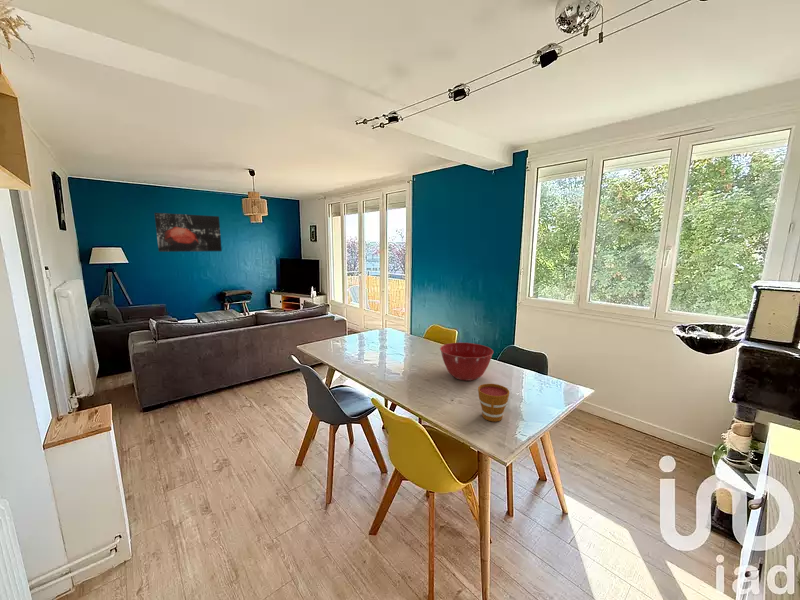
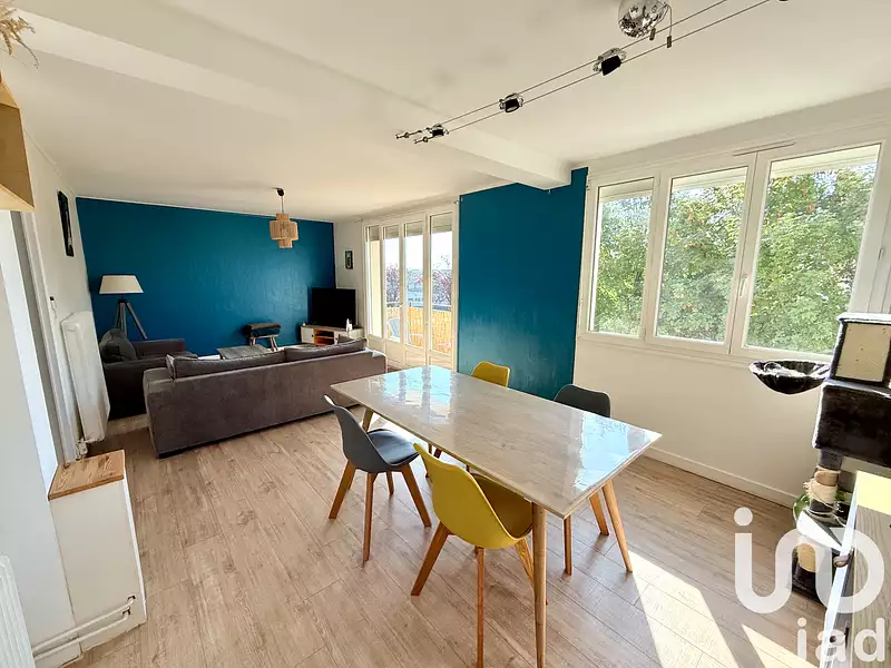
- mixing bowl [439,342,494,382]
- cup [477,383,510,423]
- wall art [154,212,223,253]
